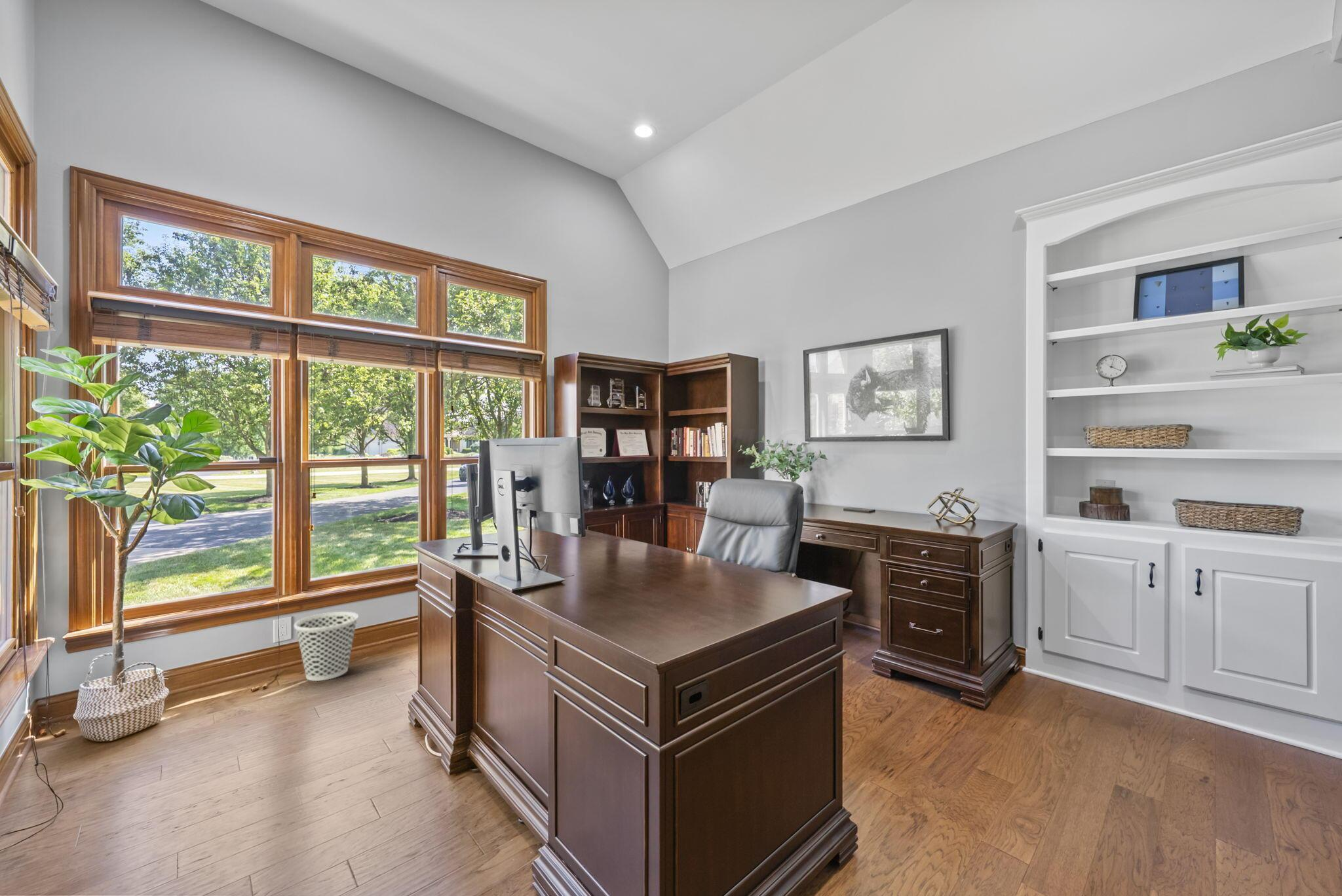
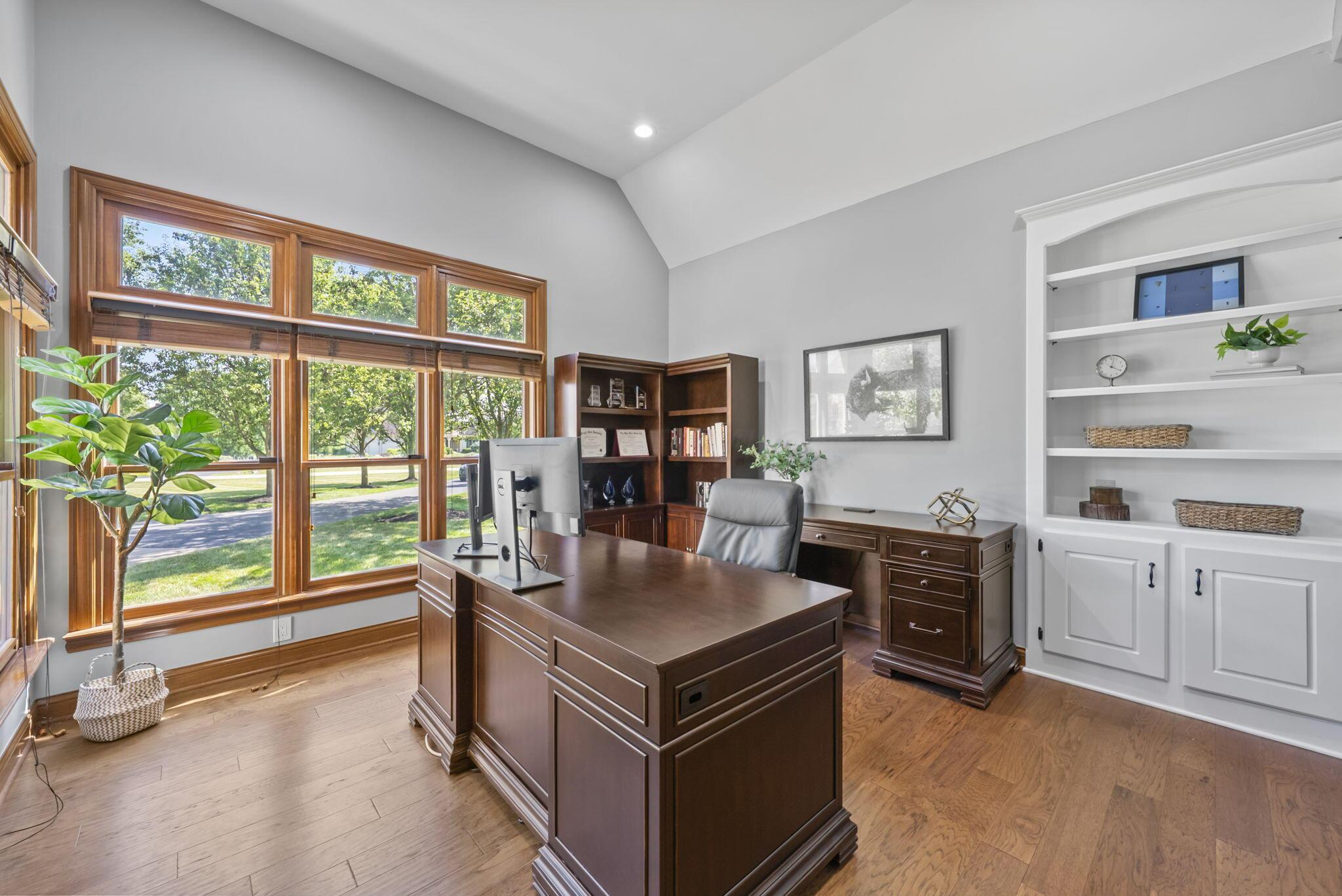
- wastebasket [294,611,359,682]
